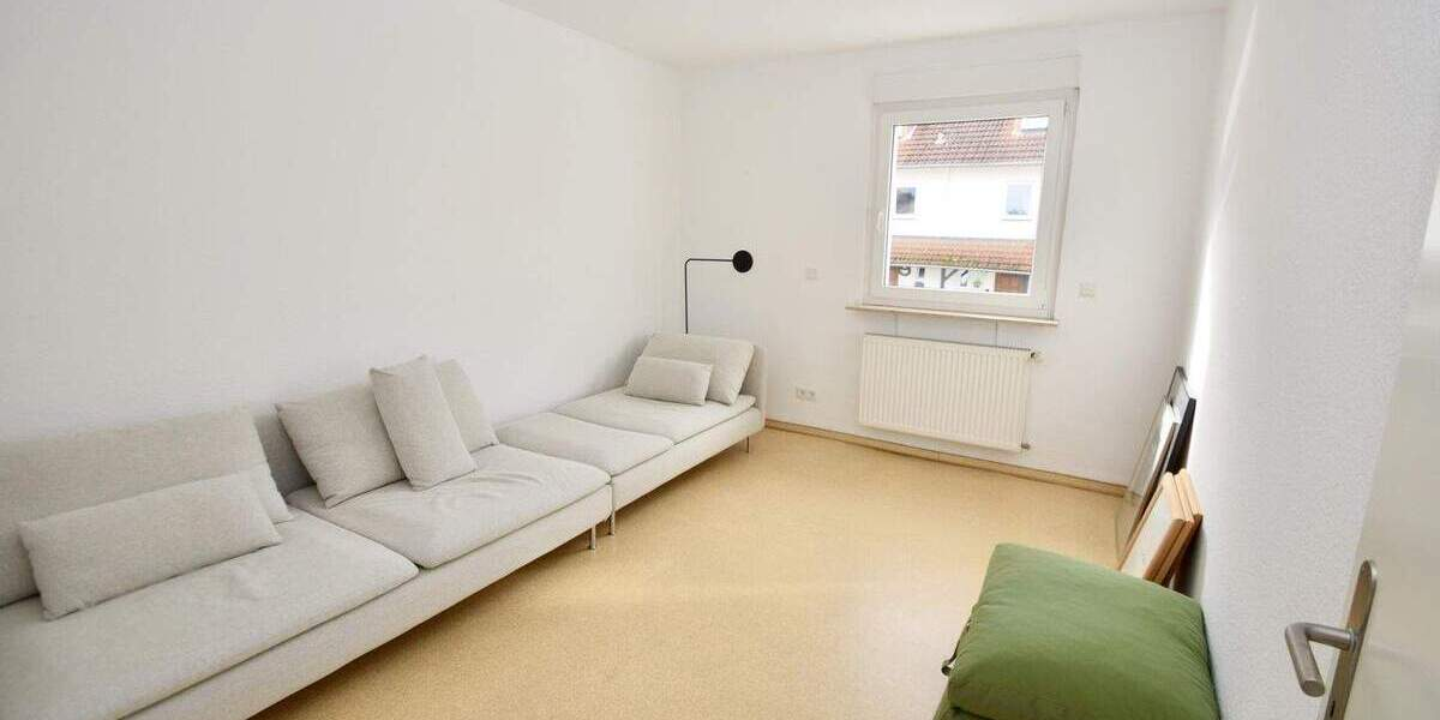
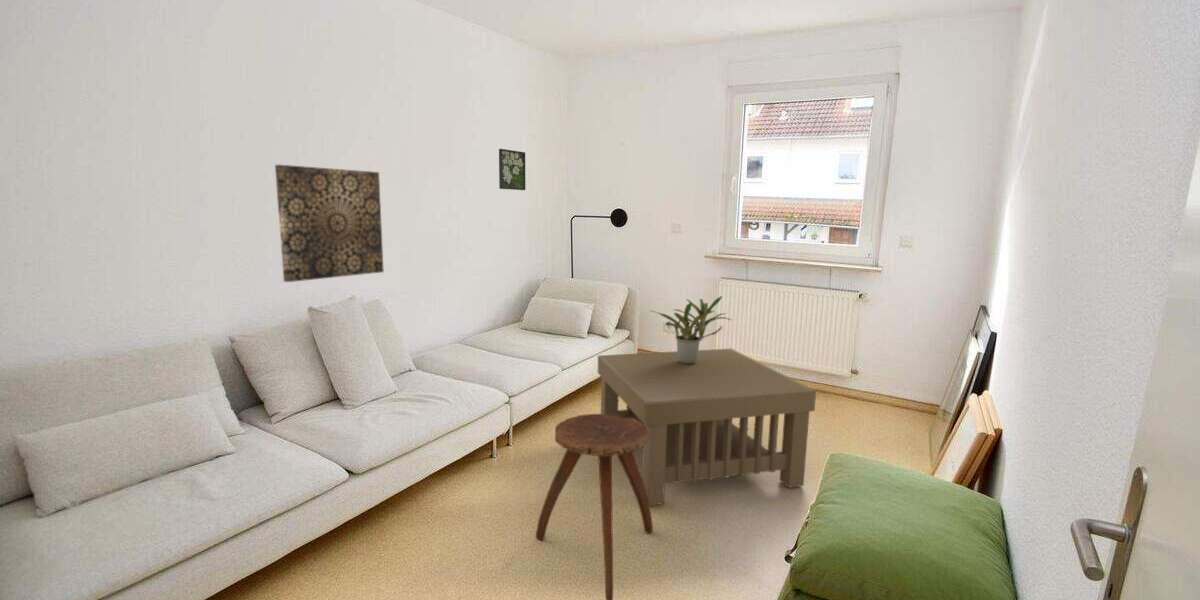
+ wall art [274,164,385,283]
+ stool [535,413,654,600]
+ potted plant [651,295,732,364]
+ coffee table [597,347,817,507]
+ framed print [498,148,526,191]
